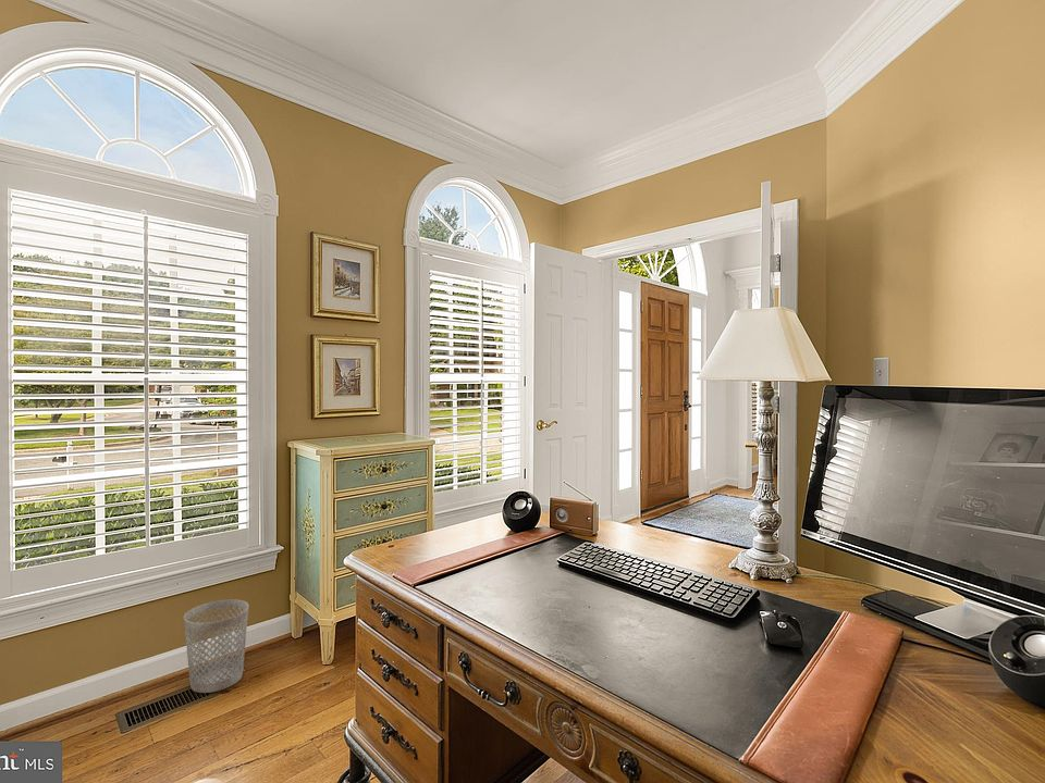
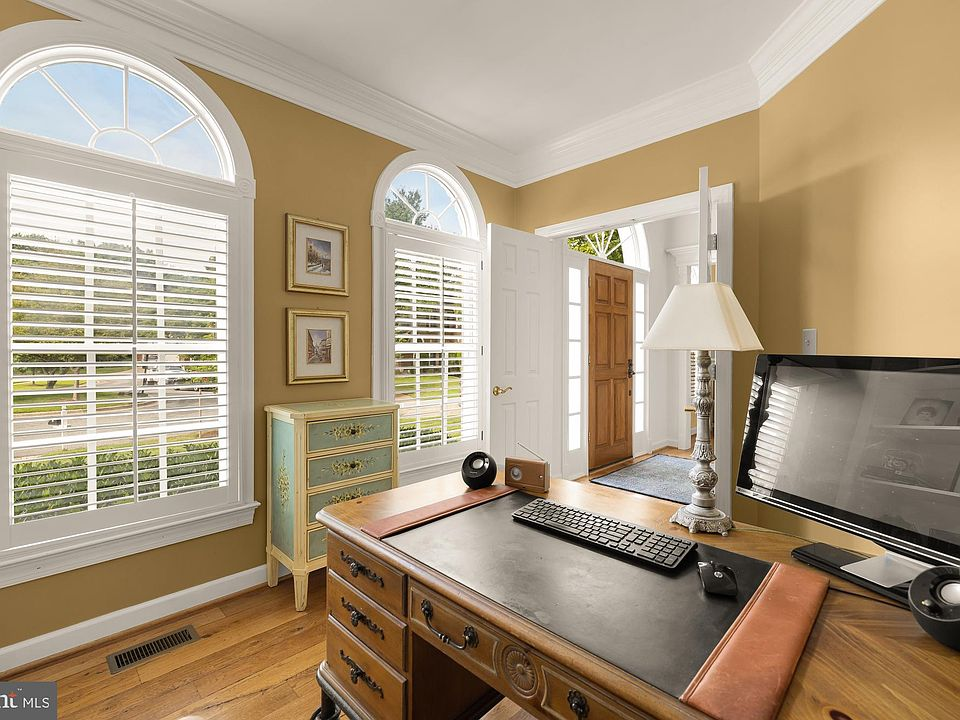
- wastebasket [183,599,249,694]
